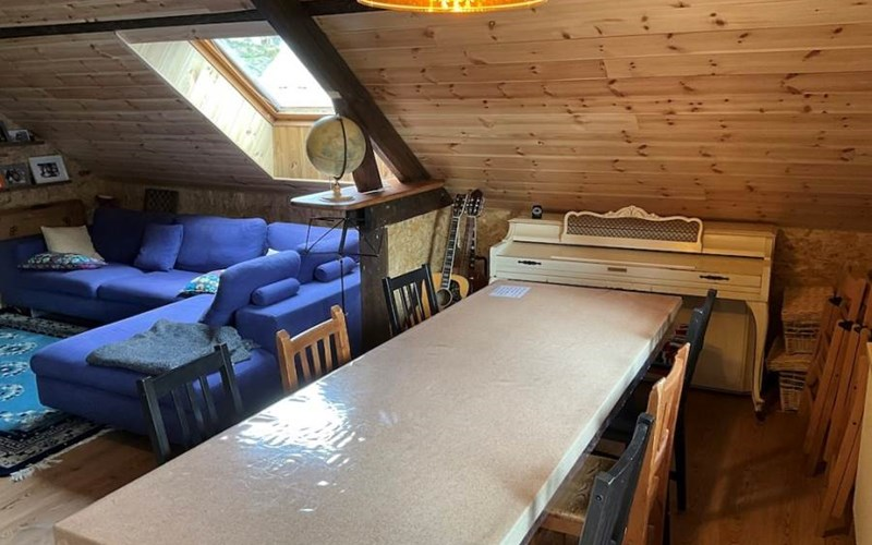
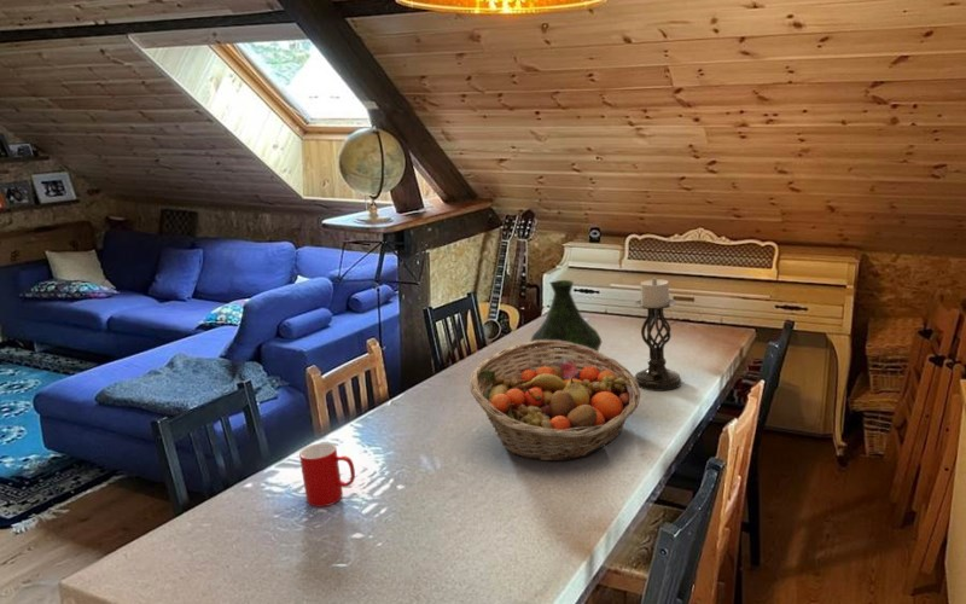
+ vase [529,279,603,353]
+ cup [298,442,356,509]
+ candle holder [634,277,682,393]
+ fruit basket [469,341,641,463]
